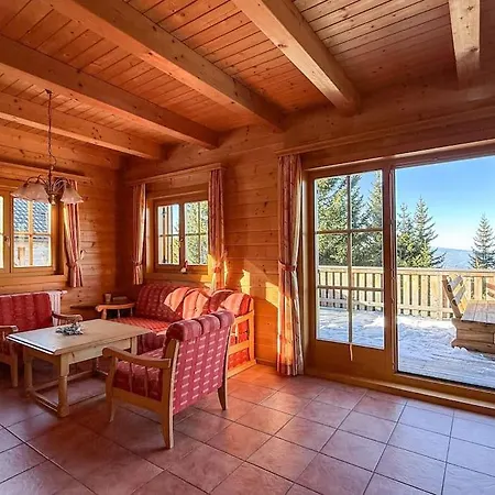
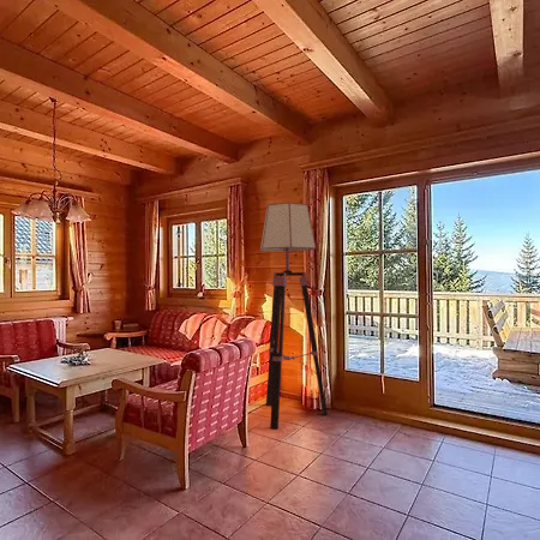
+ floor lamp [259,202,329,430]
